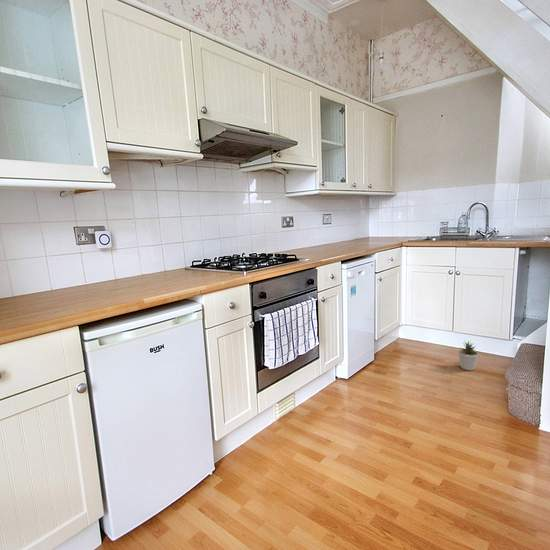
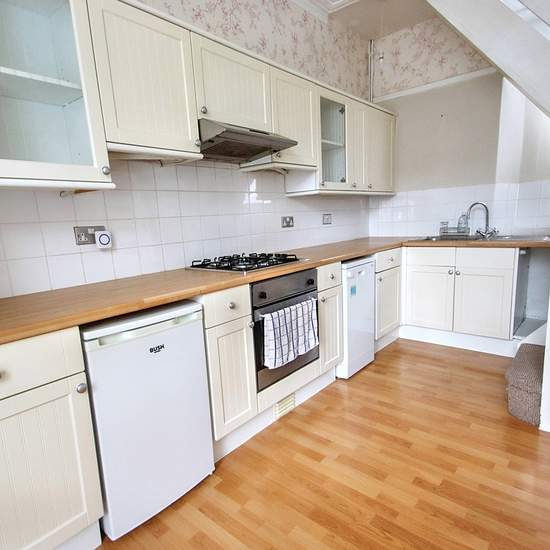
- potted plant [458,339,480,371]
